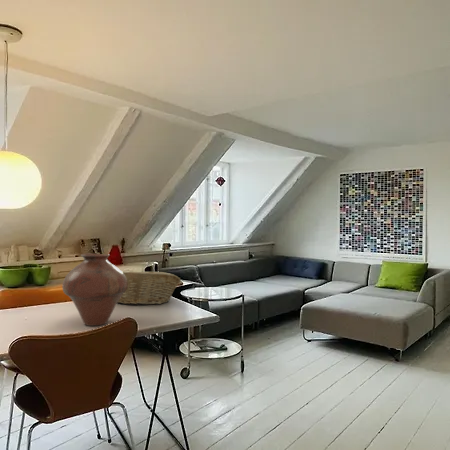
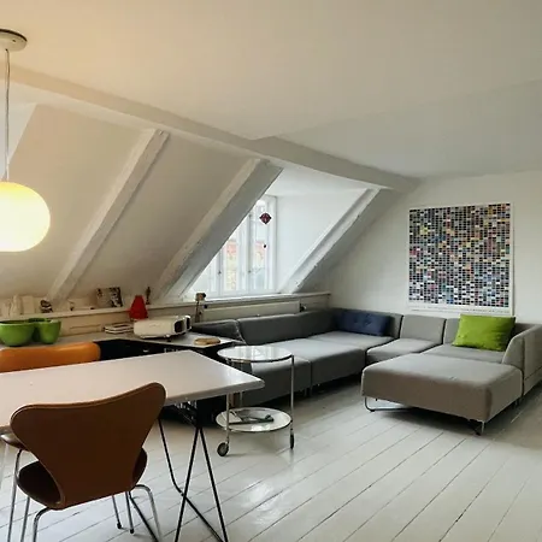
- vase [61,253,128,327]
- fruit basket [117,270,182,306]
